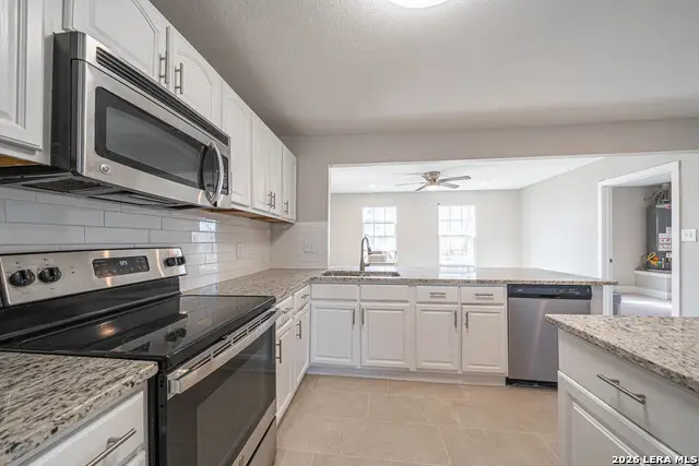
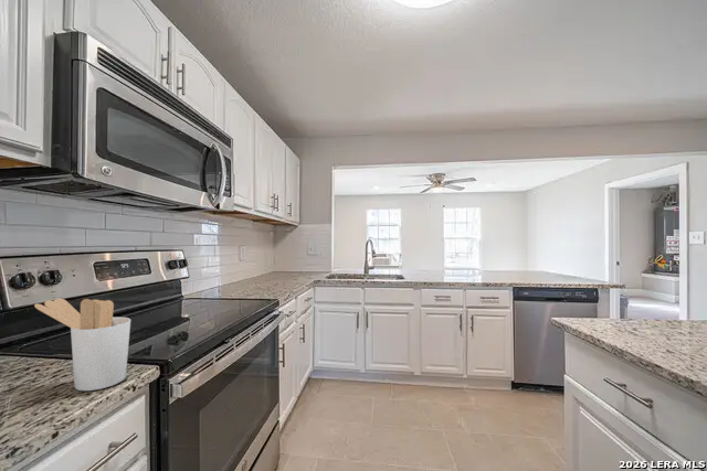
+ utensil holder [33,298,131,392]
